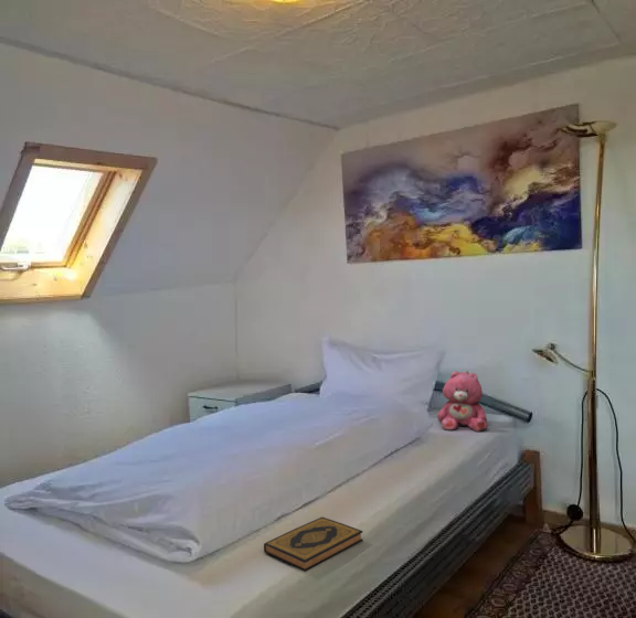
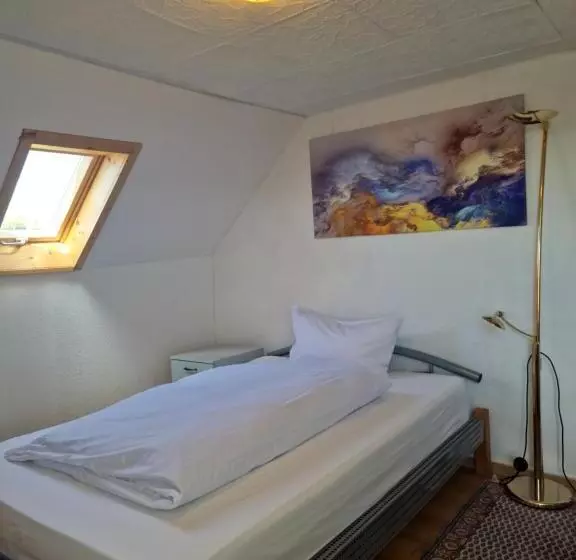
- hardback book [263,515,364,573]
- teddy bear [436,370,488,433]
